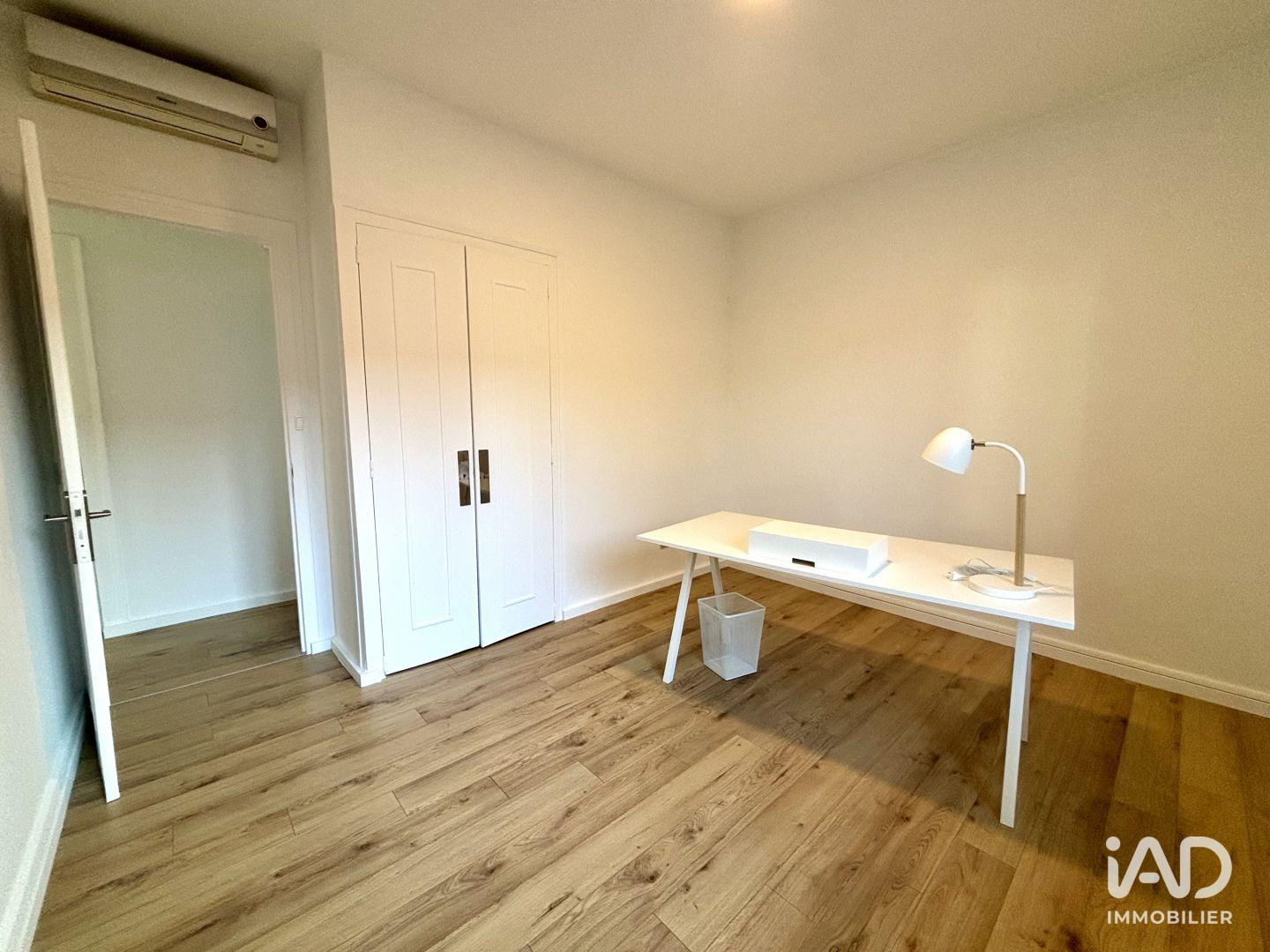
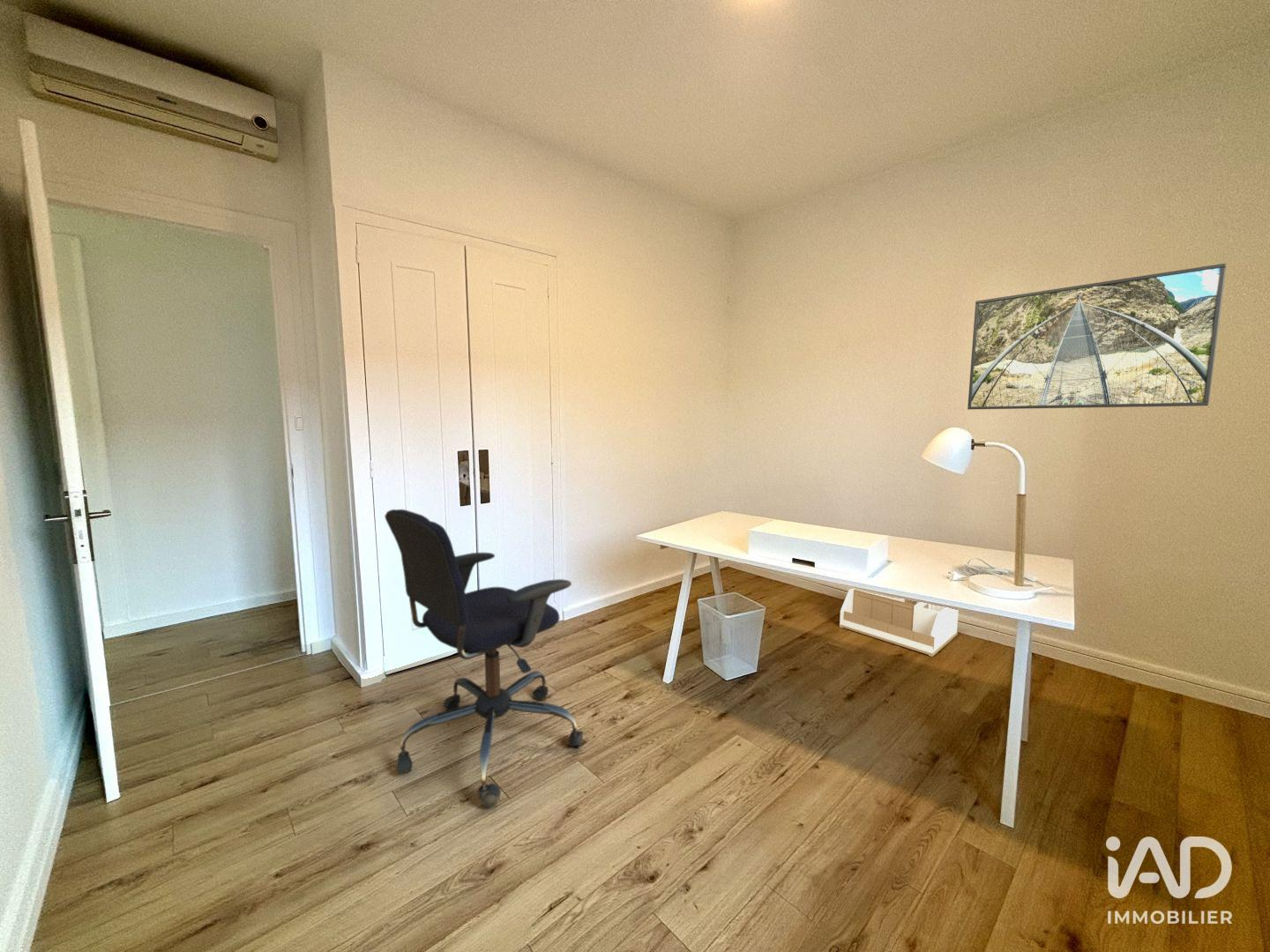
+ office chair [384,509,584,808]
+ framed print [967,263,1227,410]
+ storage bin [839,588,960,658]
